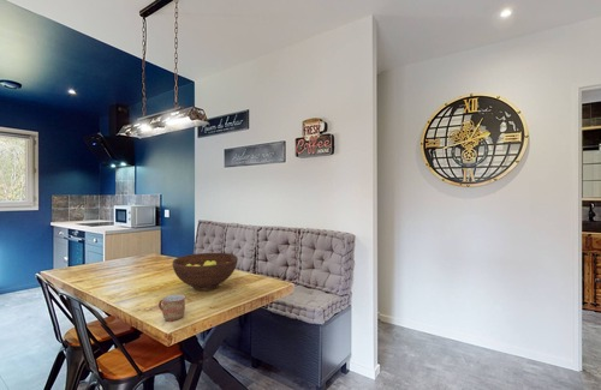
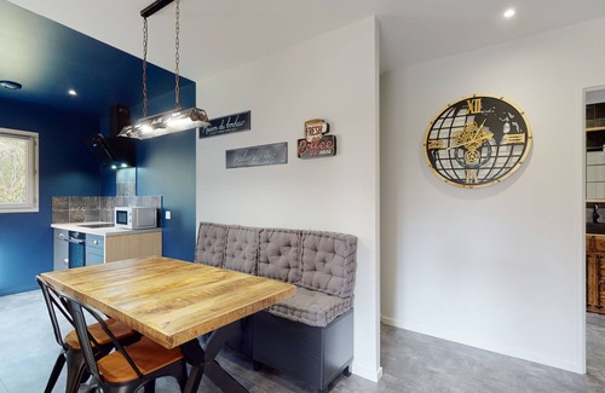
- fruit bowl [171,252,239,292]
- mug [157,293,186,323]
